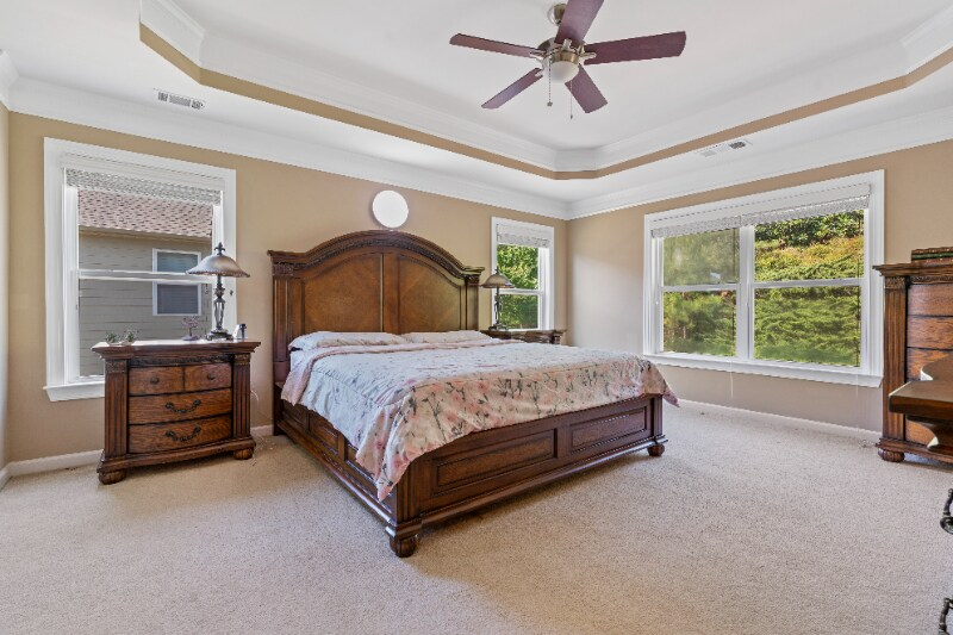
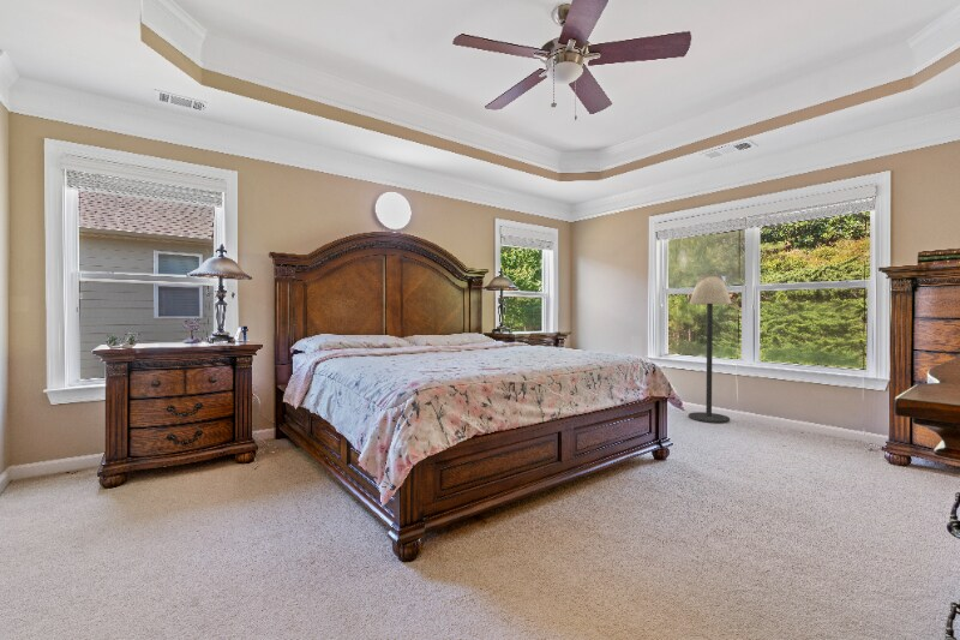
+ floor lamp [688,274,733,424]
